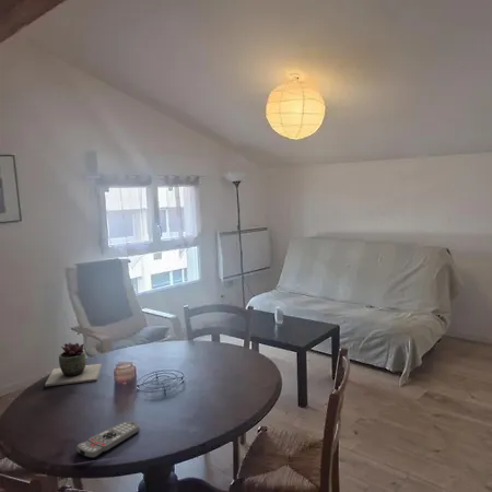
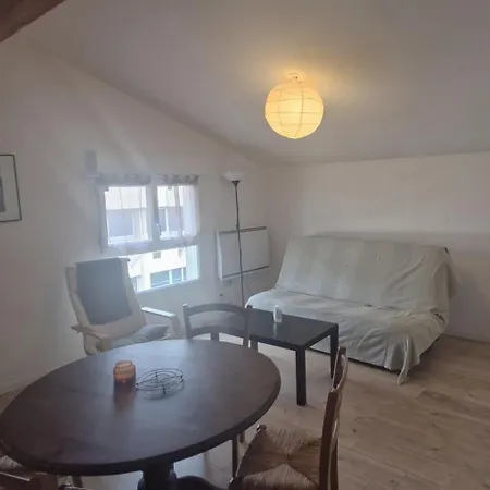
- succulent plant [44,342,103,387]
- remote control [75,420,141,459]
